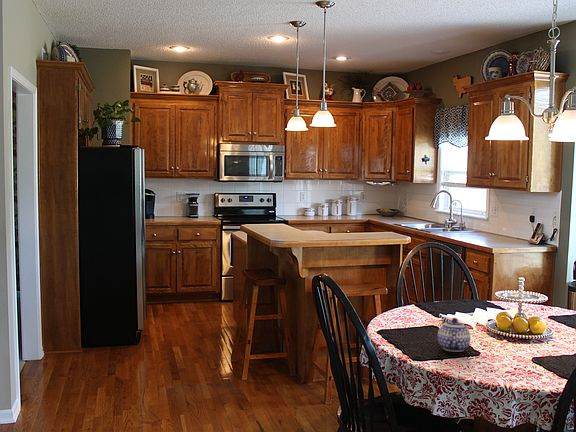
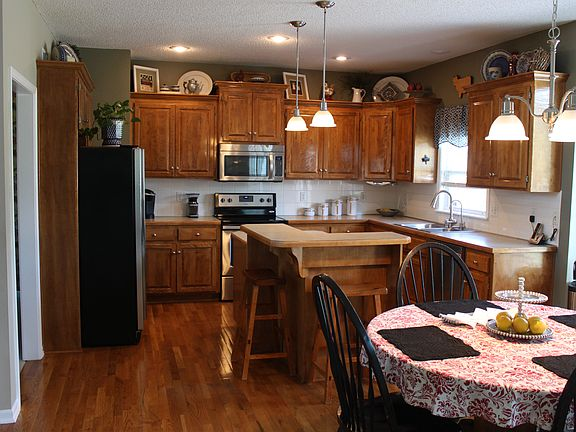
- teapot [437,317,471,353]
